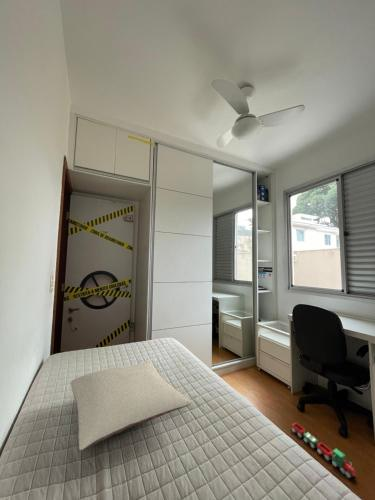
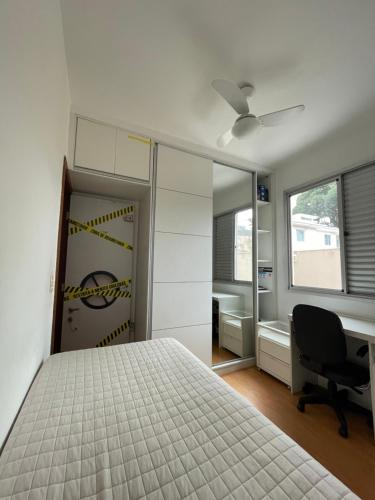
- toy train [291,422,357,479]
- pillow [70,361,192,452]
